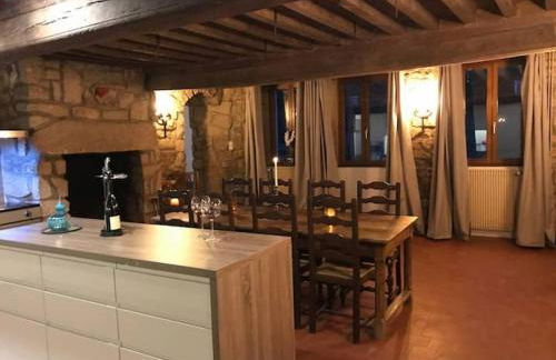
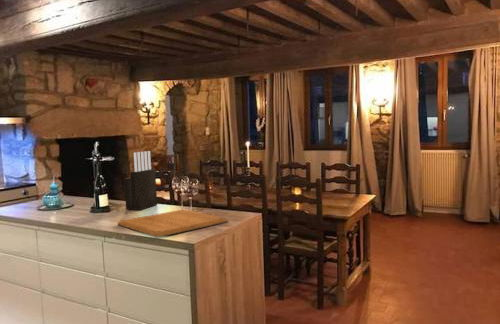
+ chopping board [116,208,229,238]
+ knife block [123,150,158,211]
